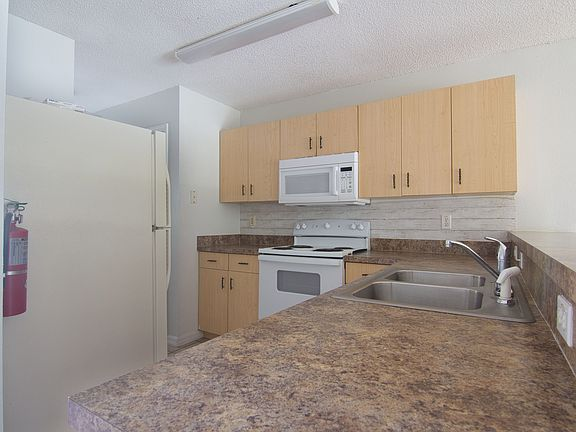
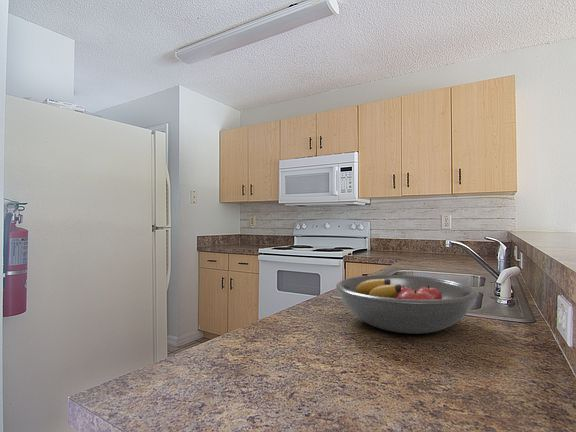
+ fruit bowl [335,274,480,335]
